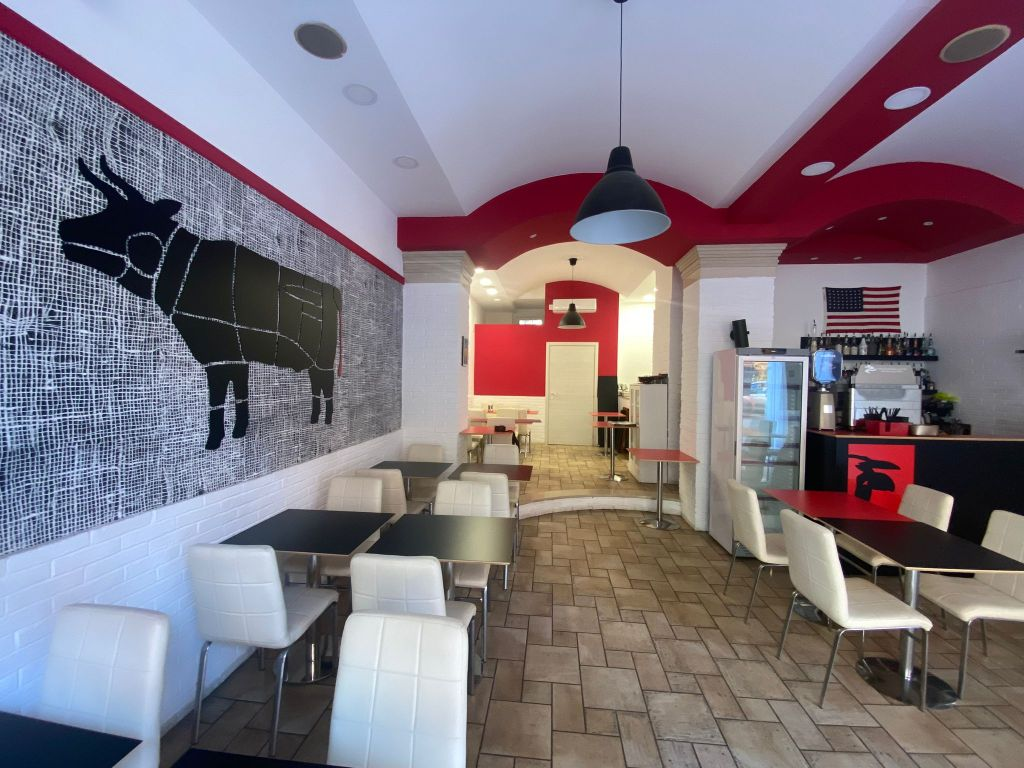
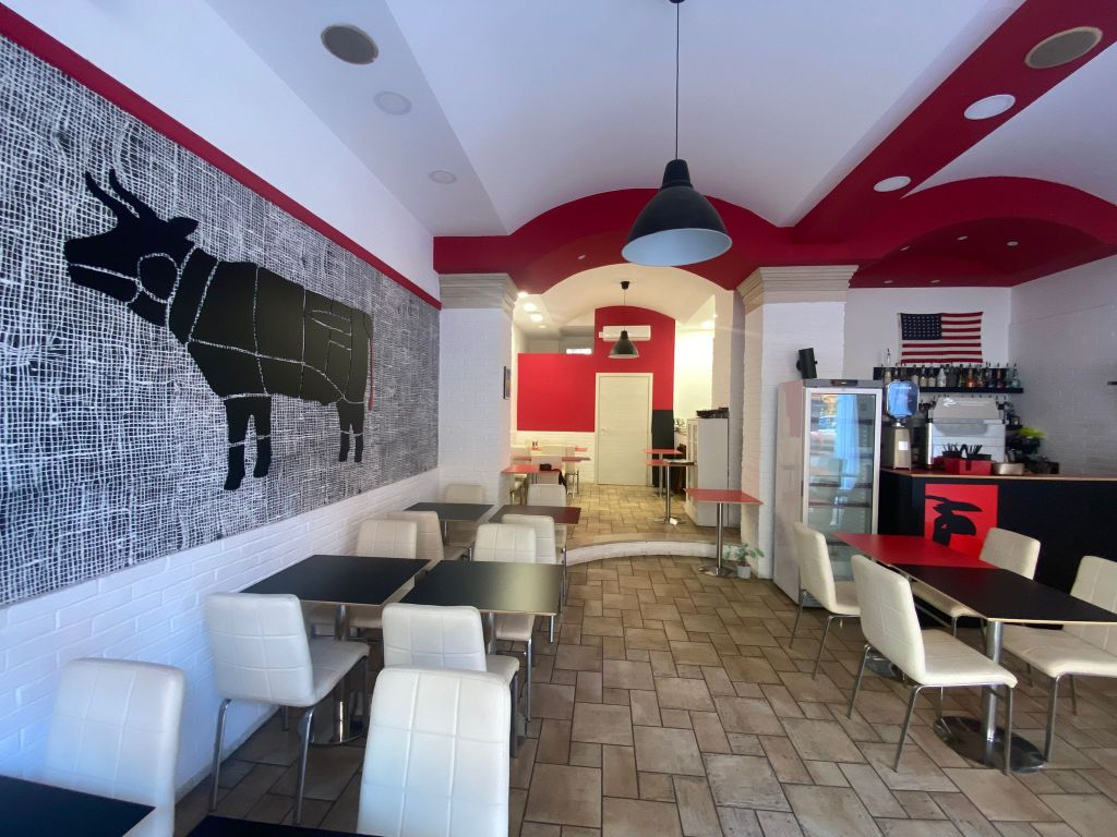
+ potted plant [723,542,766,580]
